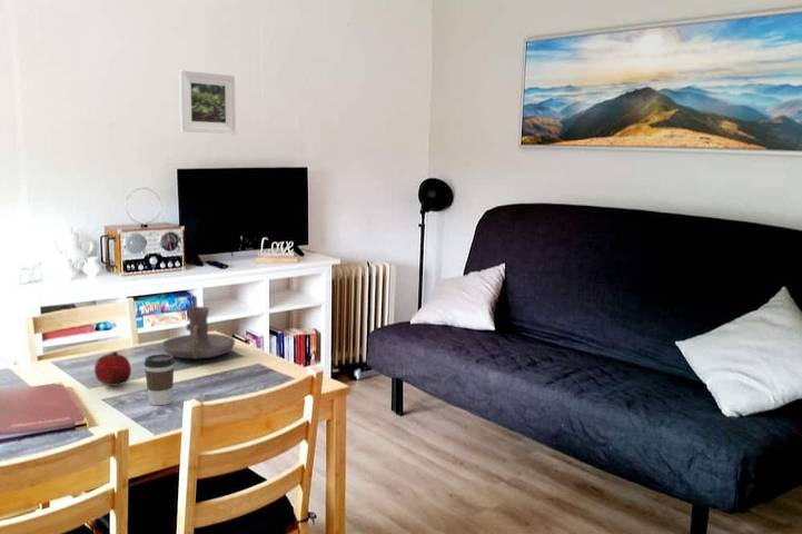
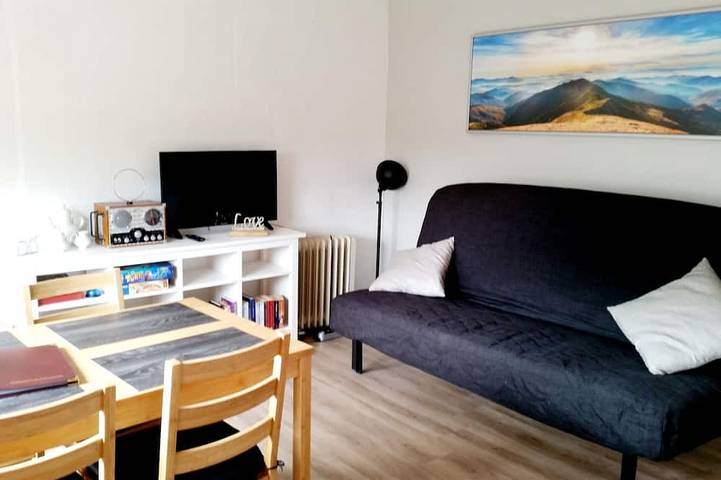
- candle holder [160,306,236,360]
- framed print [178,70,237,135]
- coffee cup [142,353,176,406]
- fruit [93,350,132,387]
